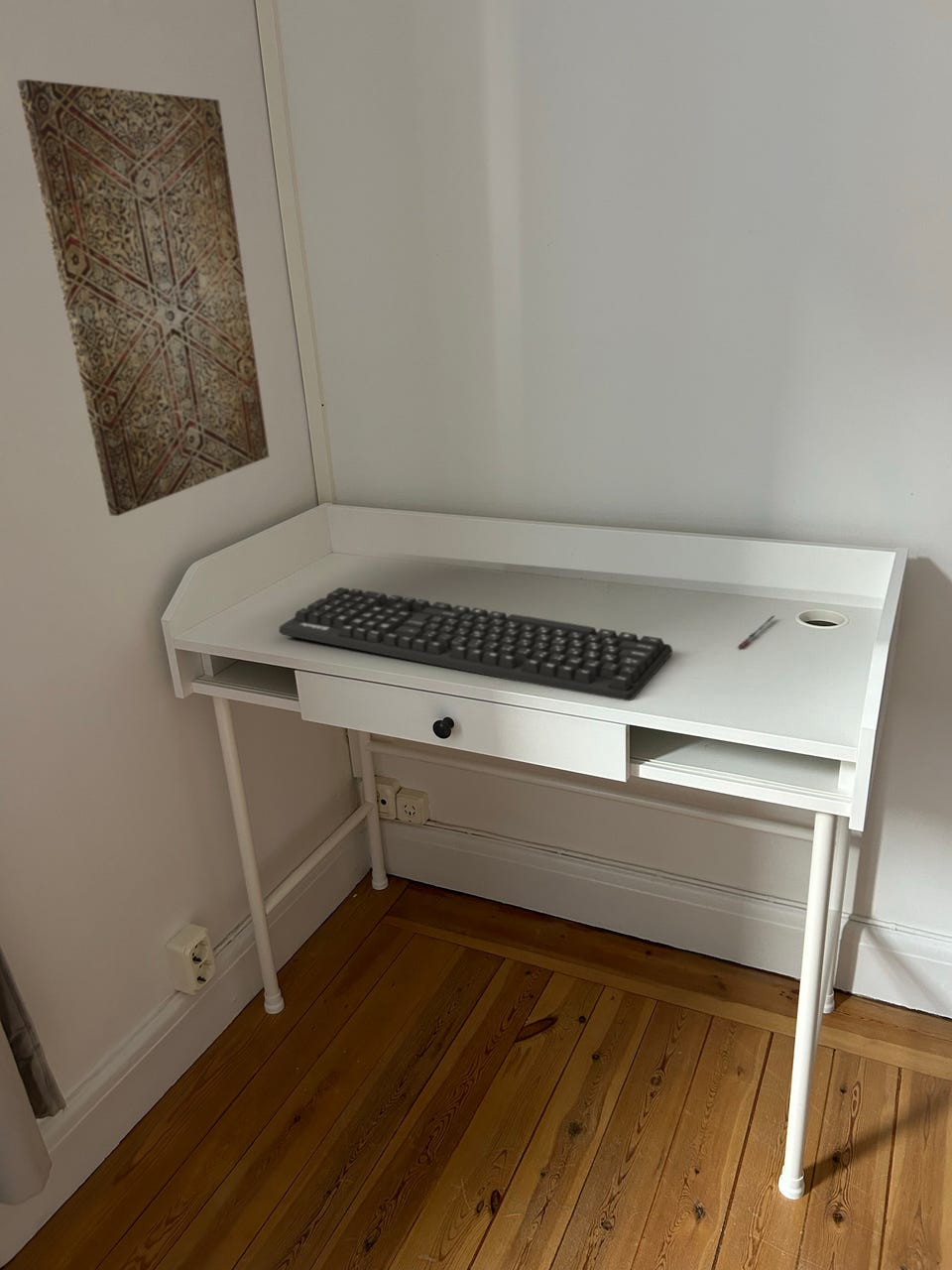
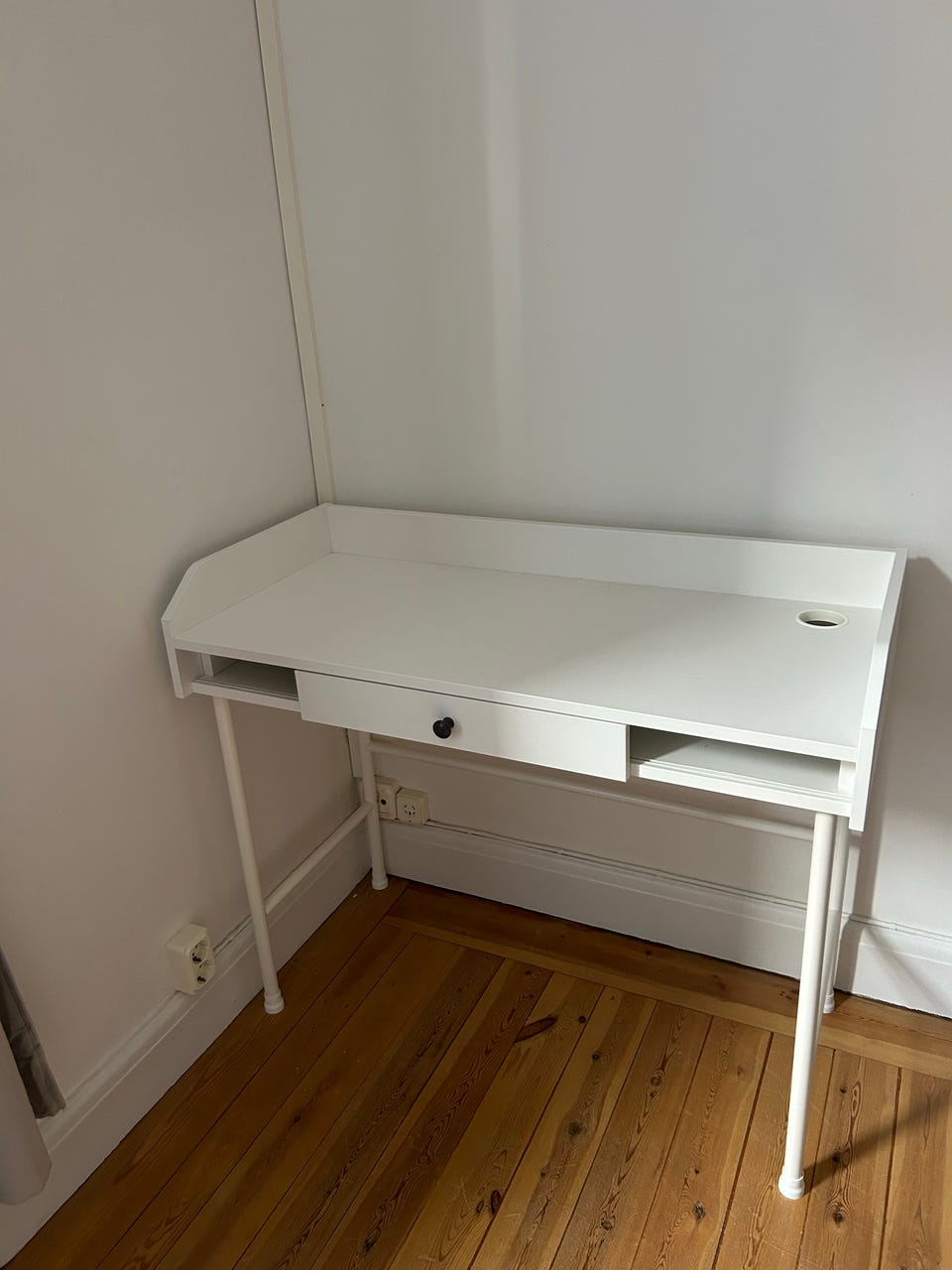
- pen [737,614,775,649]
- wall art [16,78,270,517]
- keyboard [278,586,673,701]
